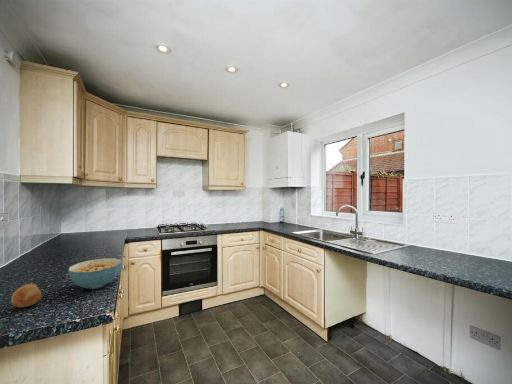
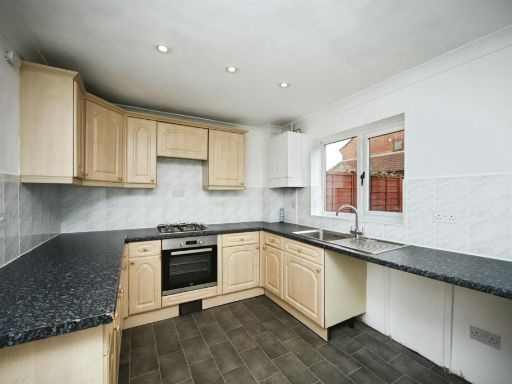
- fruit [10,283,42,308]
- cereal bowl [67,257,123,290]
